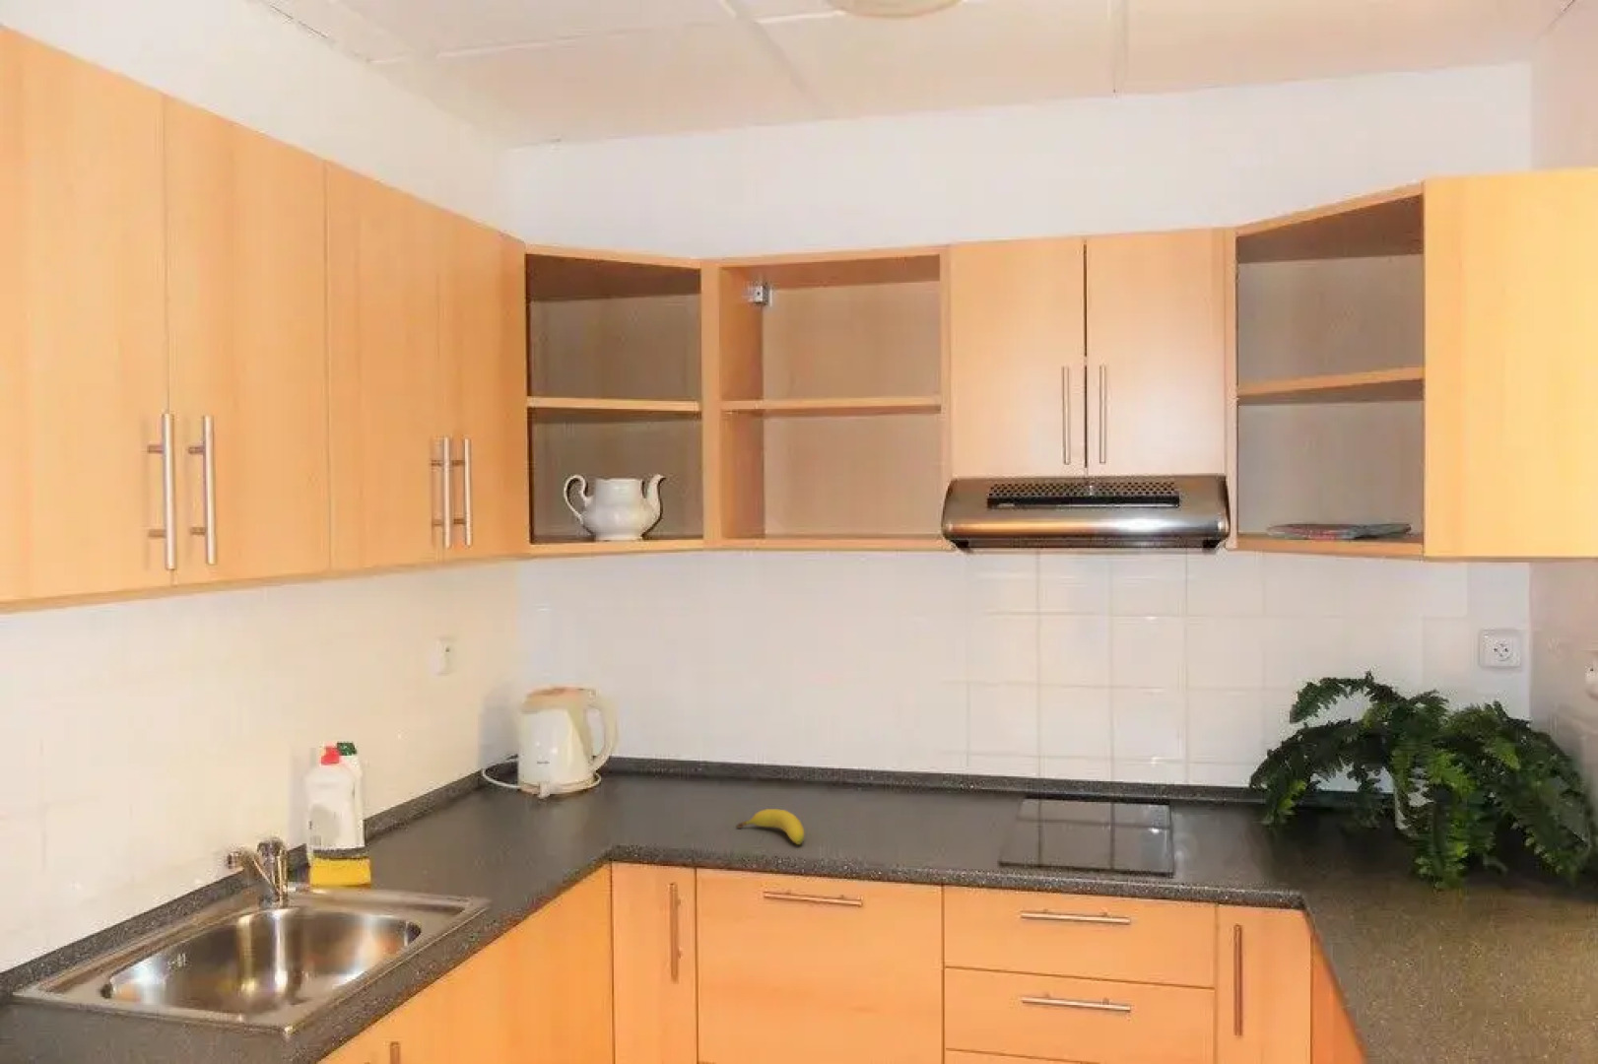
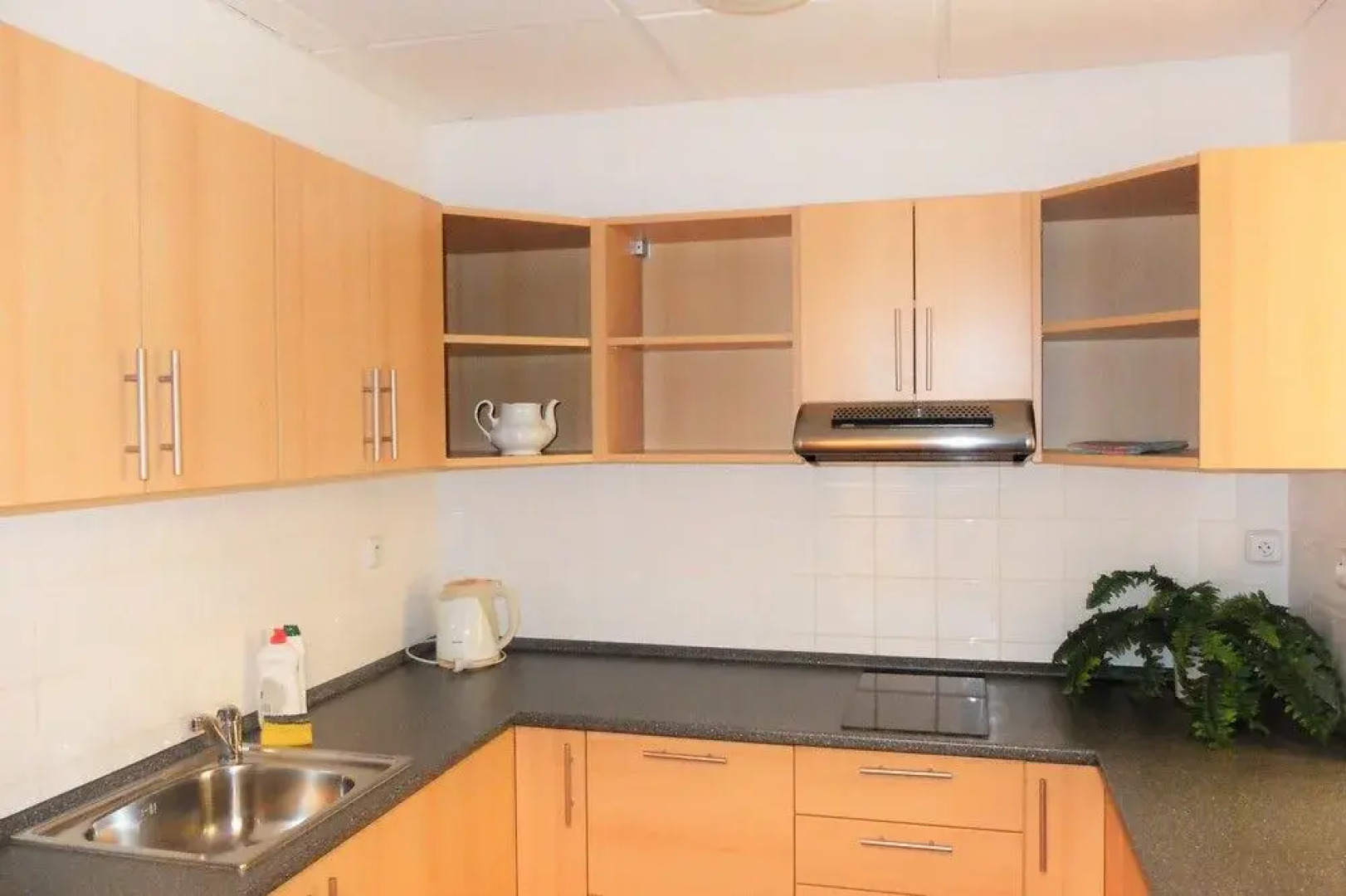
- fruit [735,808,805,846]
